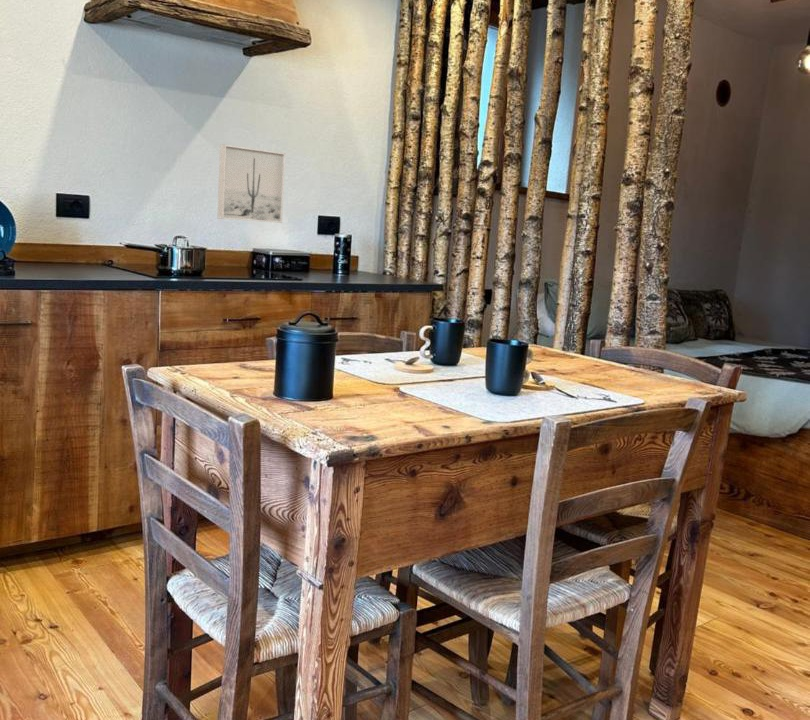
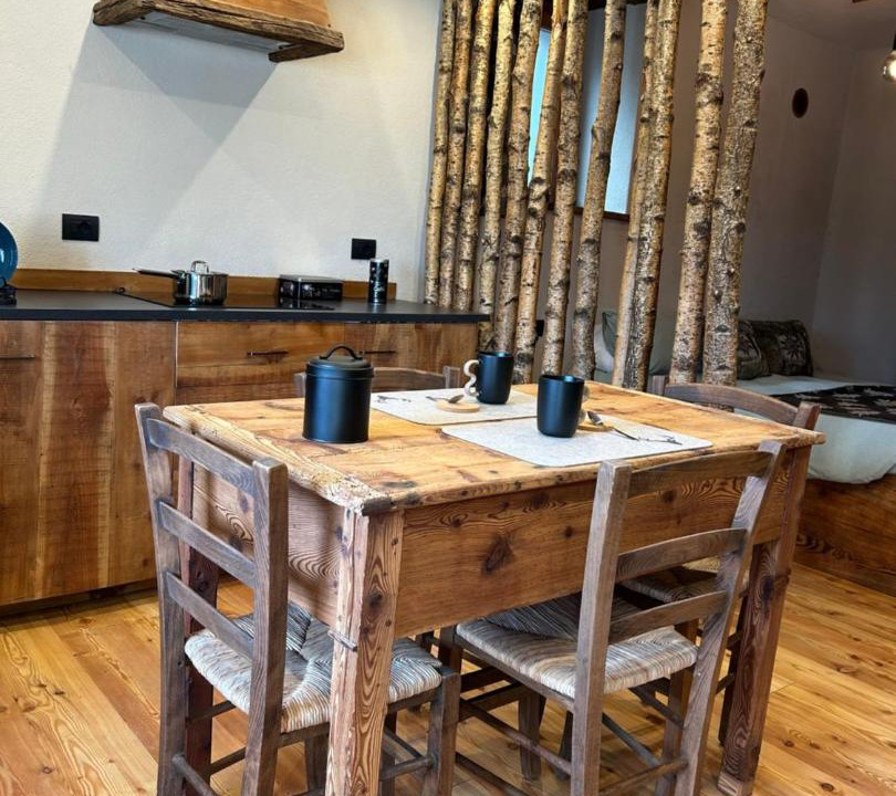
- wall art [216,144,286,224]
